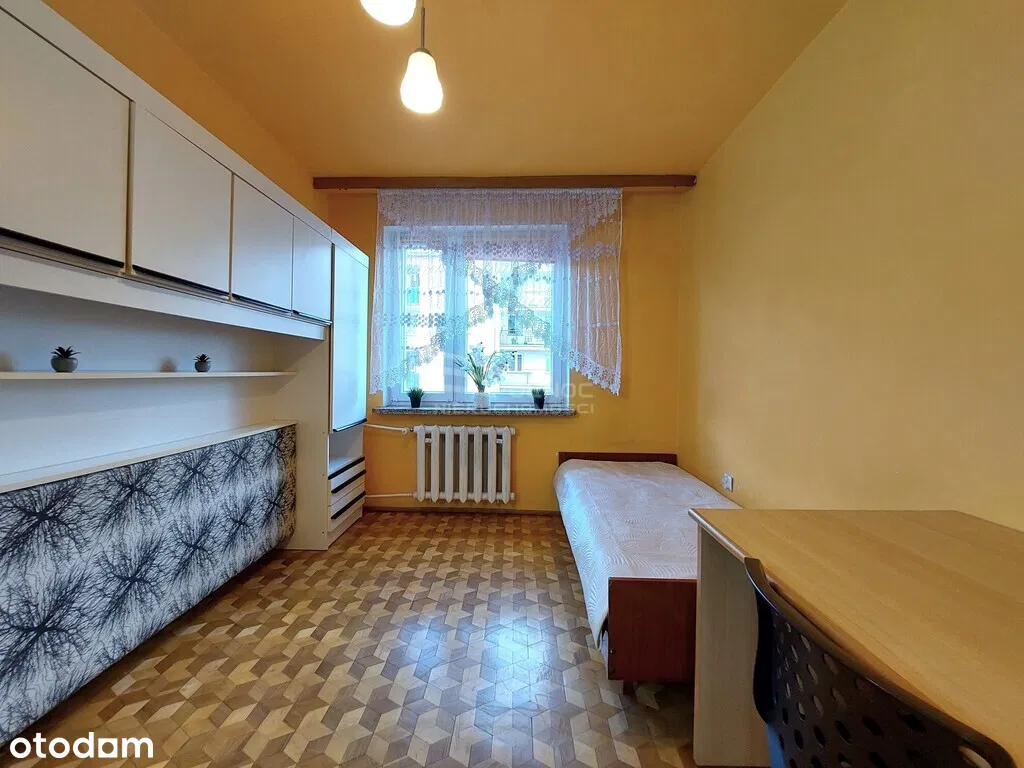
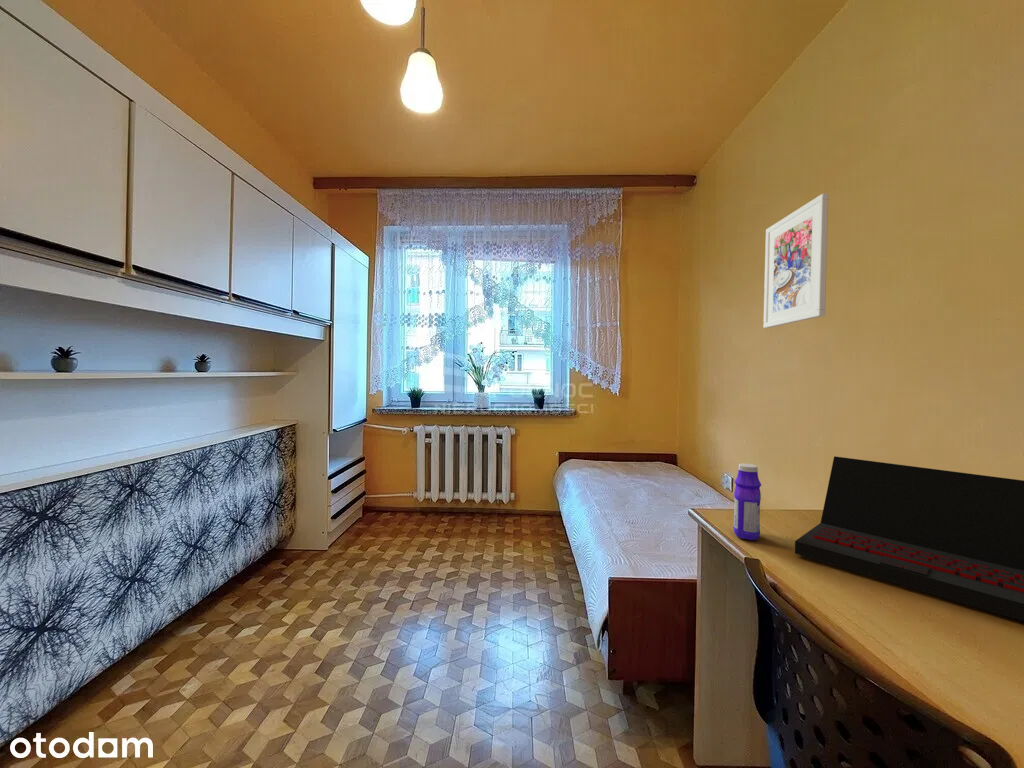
+ bottle [732,463,762,541]
+ laptop [794,455,1024,622]
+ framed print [763,193,829,329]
